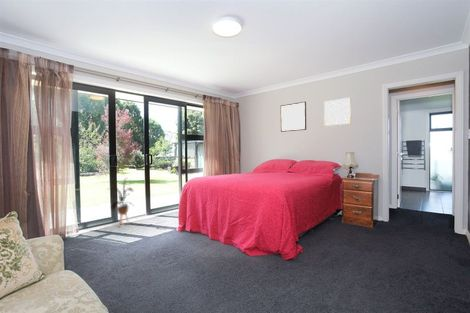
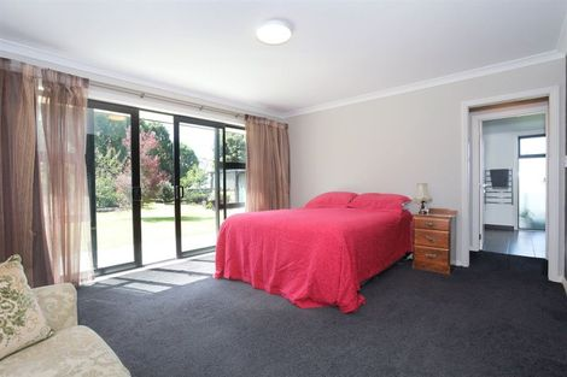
- wall art [280,101,307,133]
- wall art [323,97,352,127]
- house plant [108,177,134,228]
